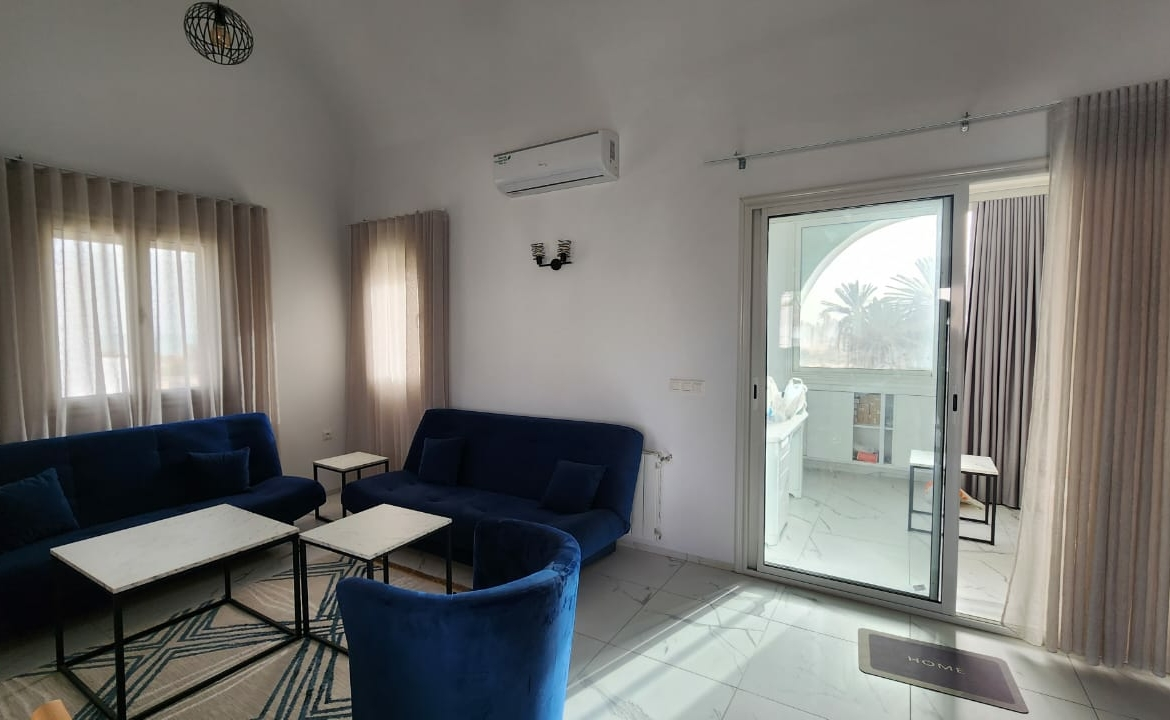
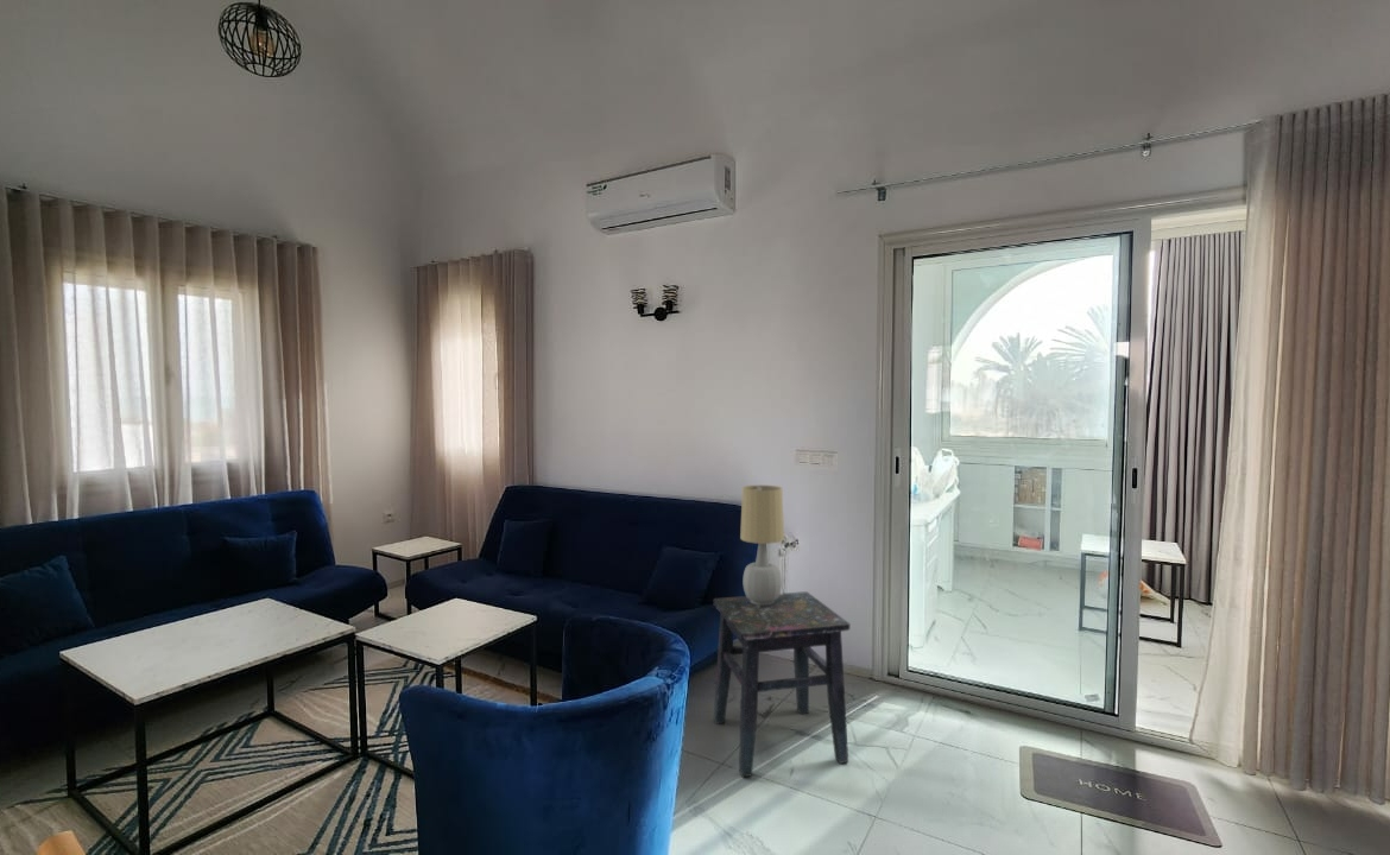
+ table lamp [739,484,785,606]
+ side table [713,590,851,778]
